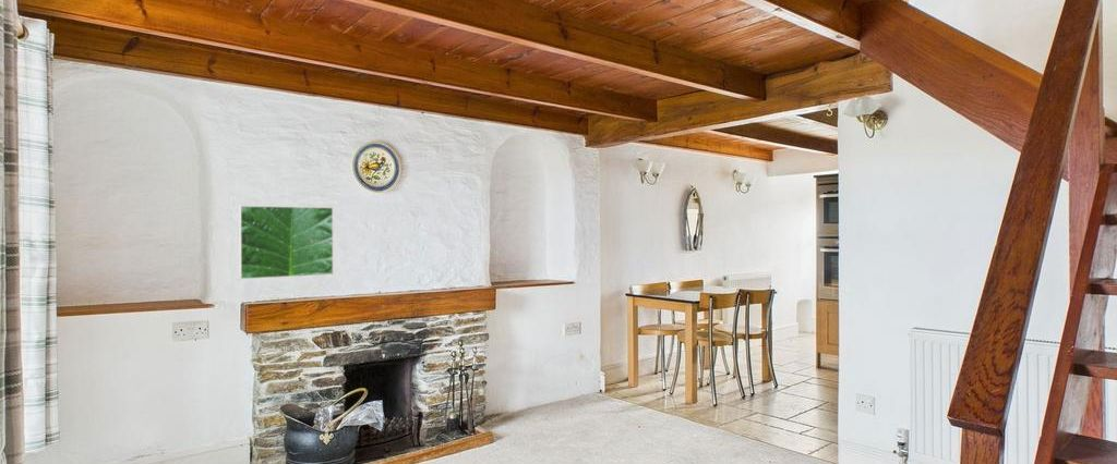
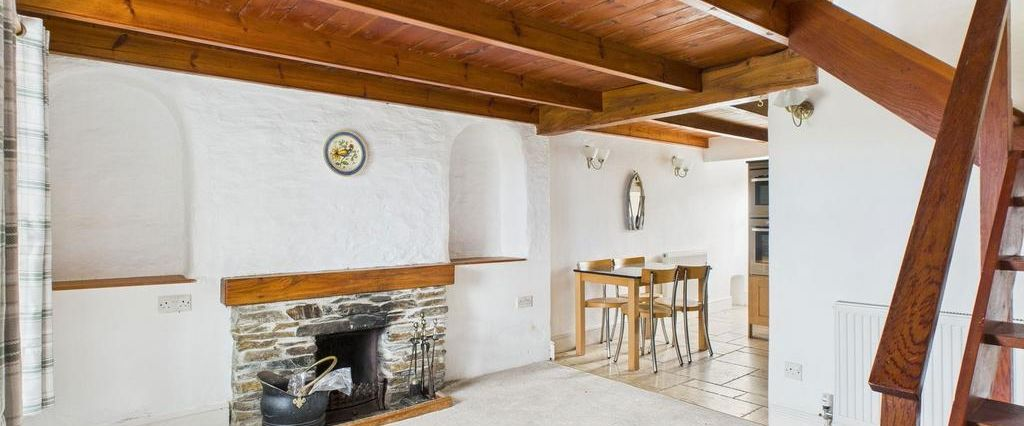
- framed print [238,205,334,280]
